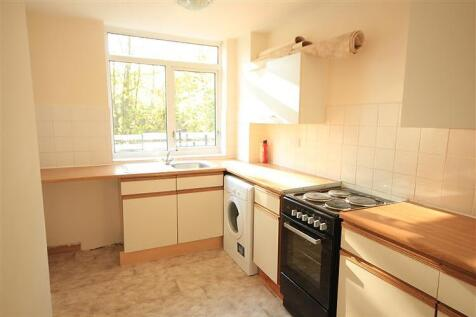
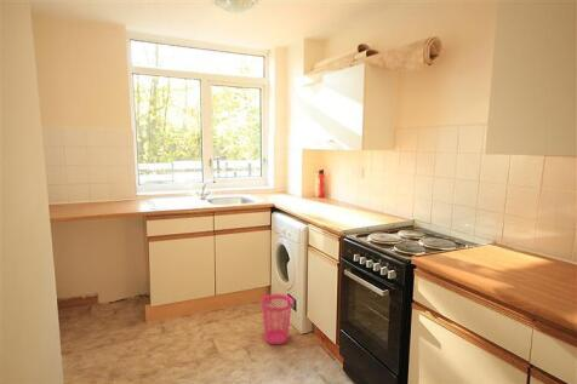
+ waste basket [259,293,295,345]
